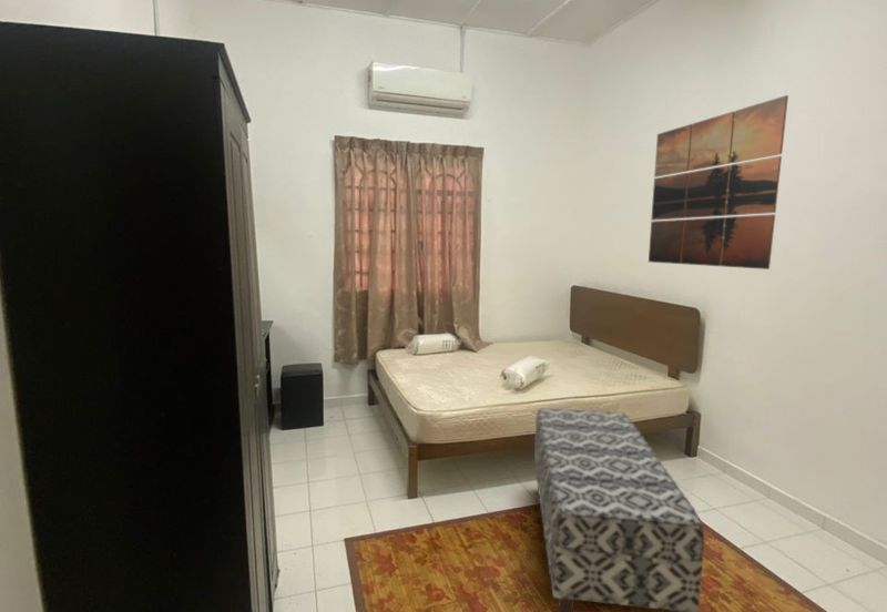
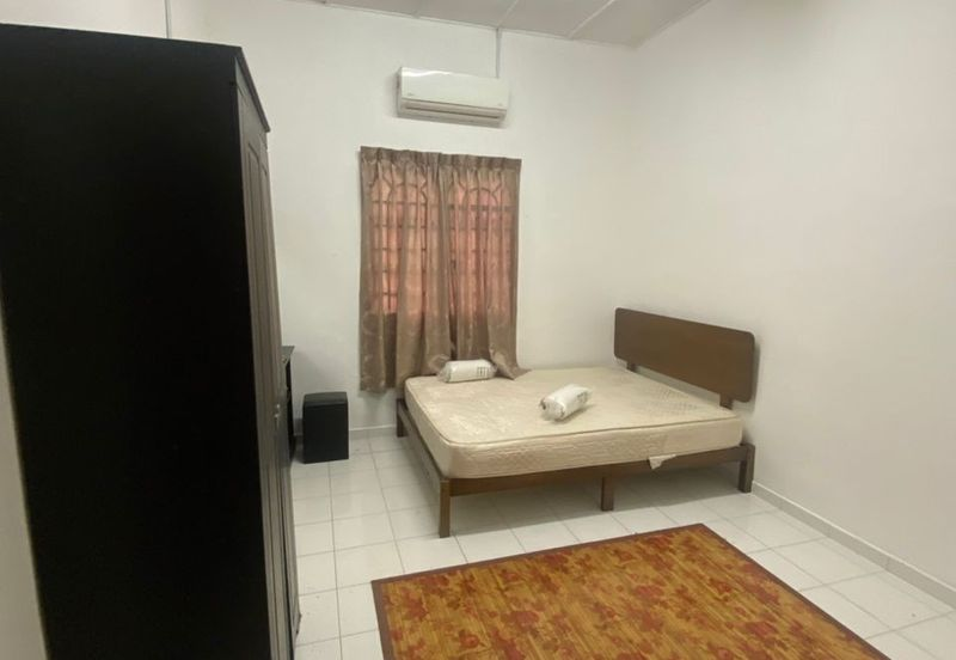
- bench [533,407,705,612]
- wall art [648,94,789,271]
